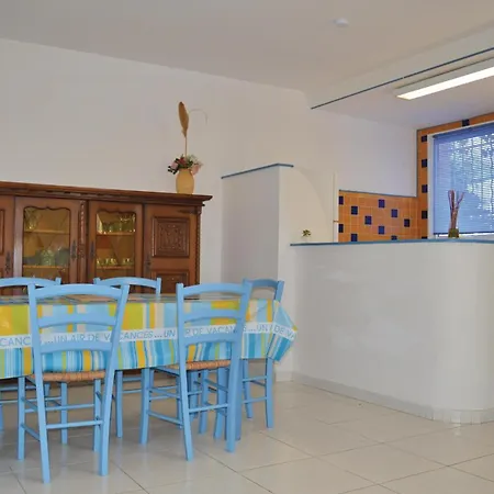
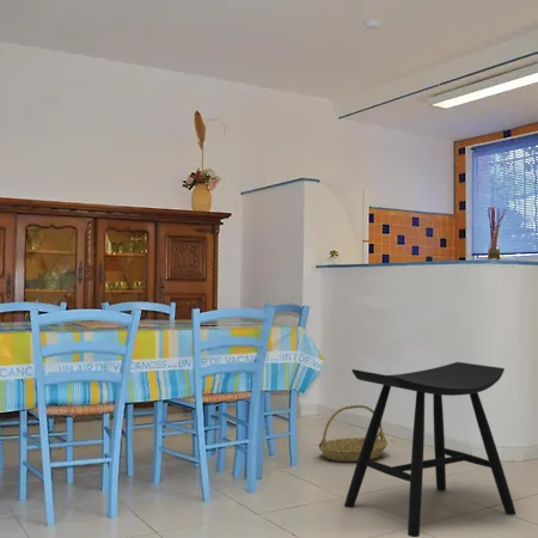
+ basket [317,404,389,463]
+ stool [343,361,516,538]
